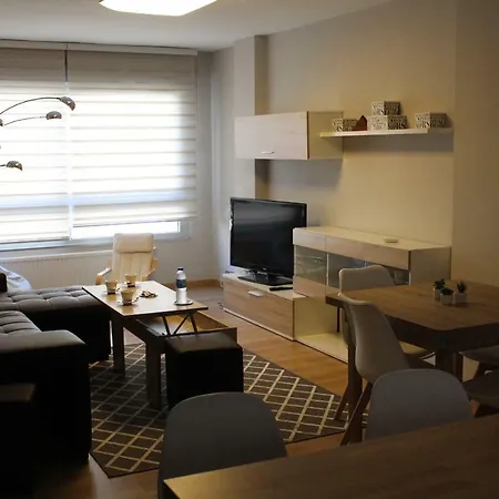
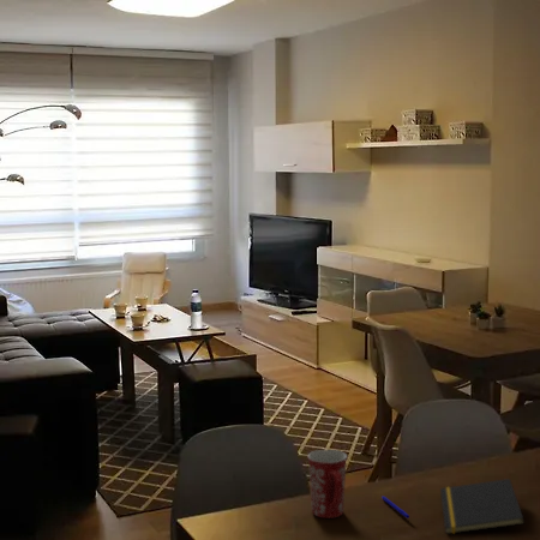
+ pen [380,496,410,520]
+ notepad [439,478,526,535]
+ mug [306,449,348,520]
